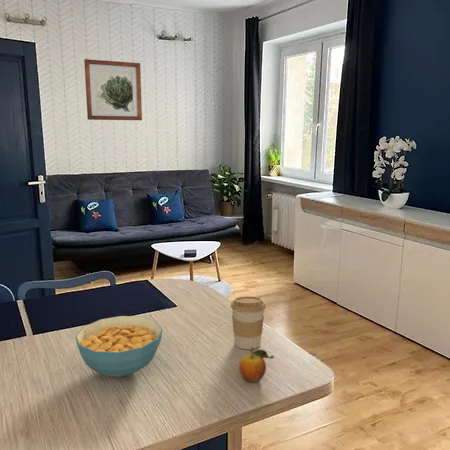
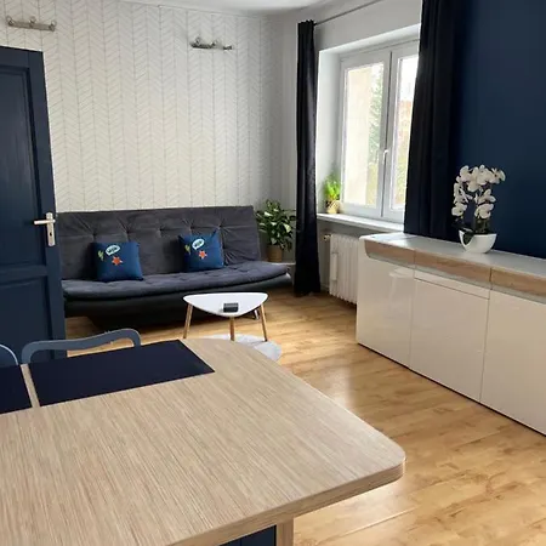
- cereal bowl [75,315,163,378]
- wall art [83,58,143,121]
- fruit [238,347,275,383]
- coffee cup [230,295,267,350]
